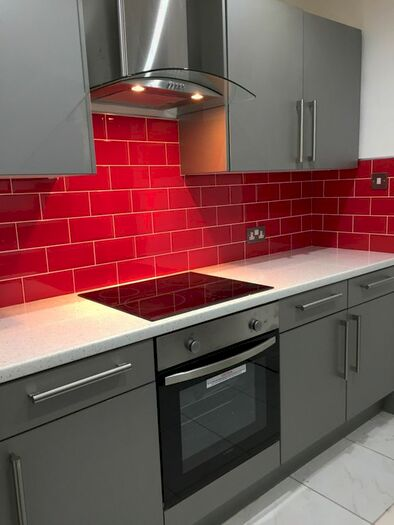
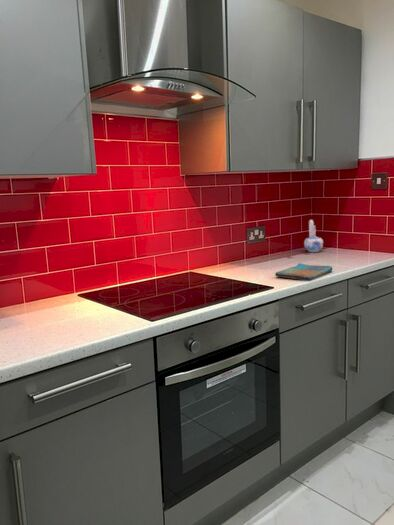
+ dish towel [274,262,333,282]
+ ceramic pitcher [303,219,324,253]
